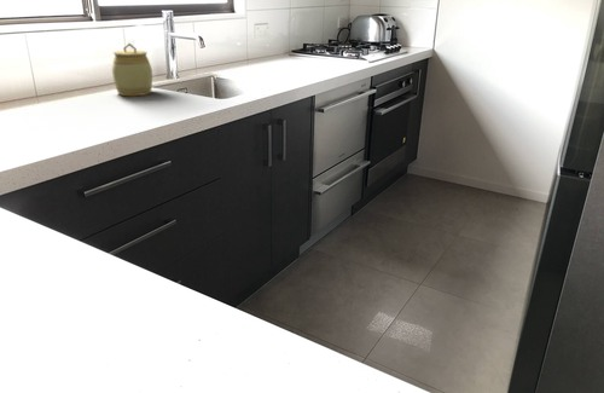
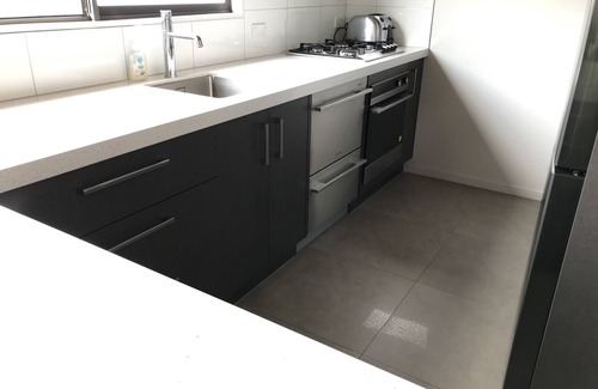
- jar [111,42,153,97]
